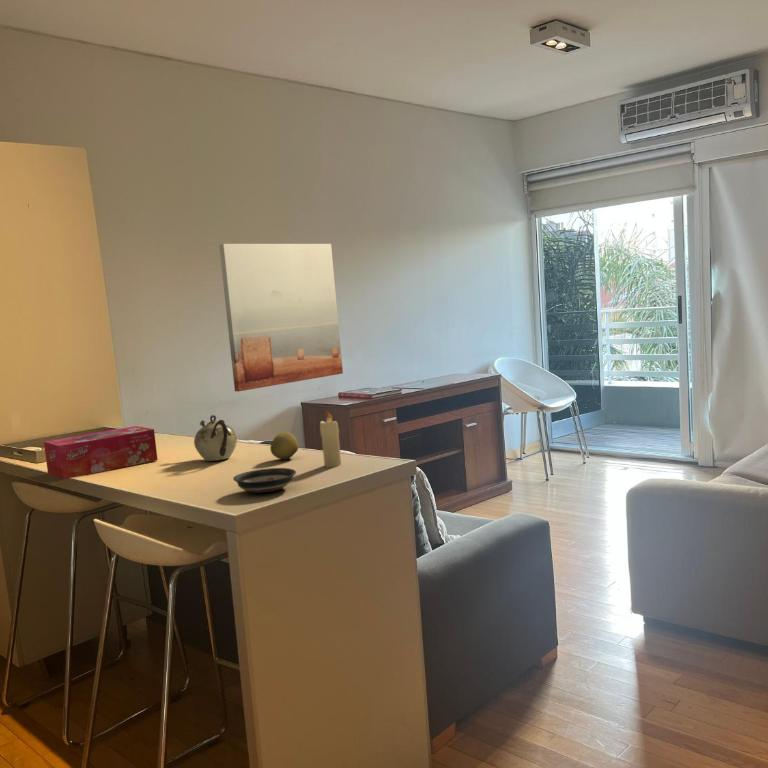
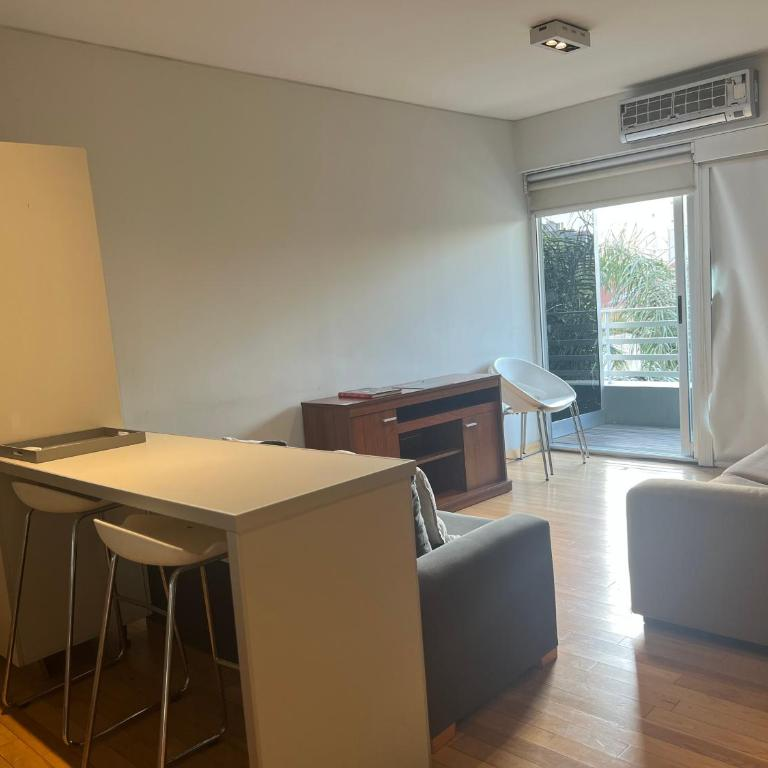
- saucer [232,467,297,493]
- teapot [193,414,238,462]
- fruit [269,431,299,461]
- tissue box [43,425,159,480]
- candle [319,411,342,468]
- wall art [218,243,344,393]
